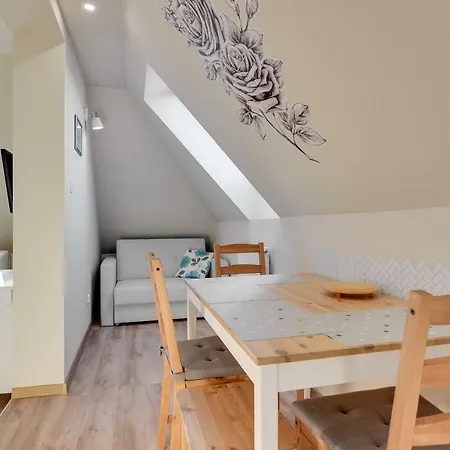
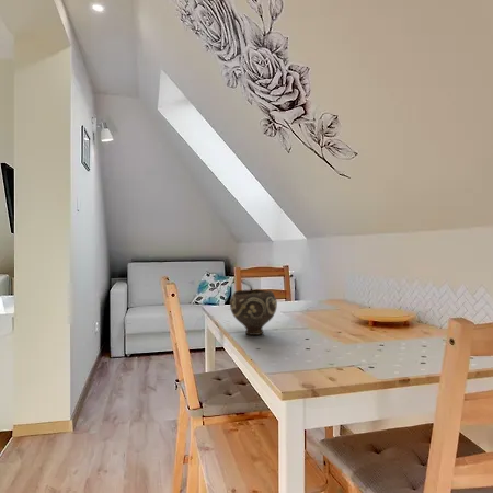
+ bowl [229,288,278,336]
